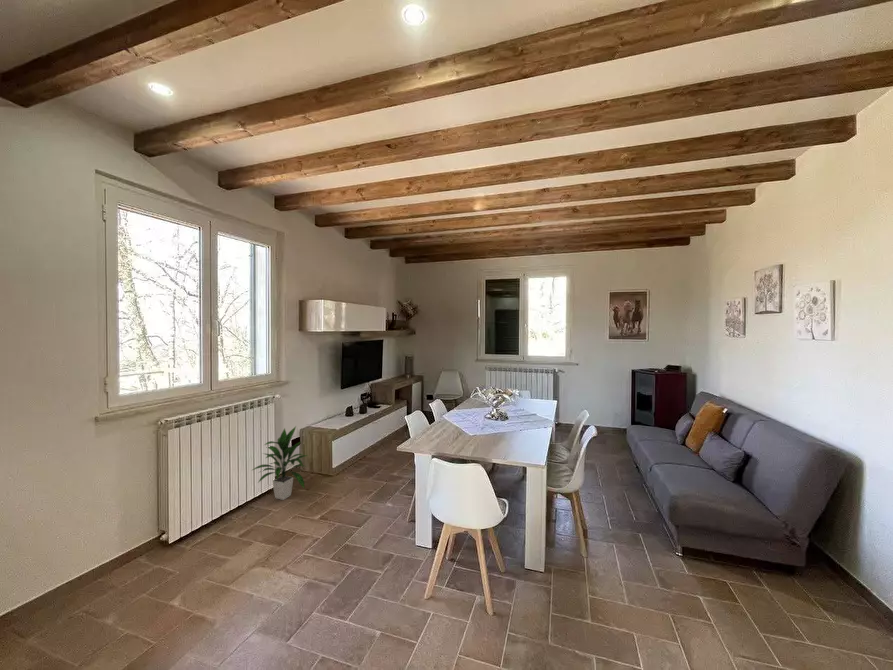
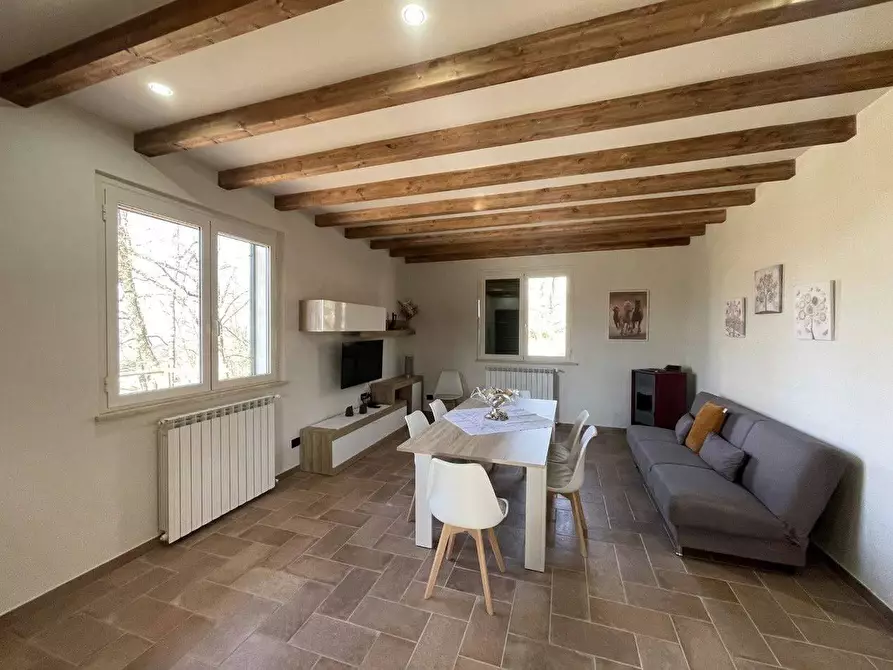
- indoor plant [250,425,309,501]
